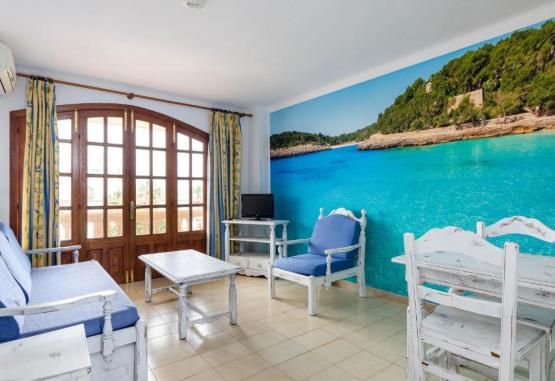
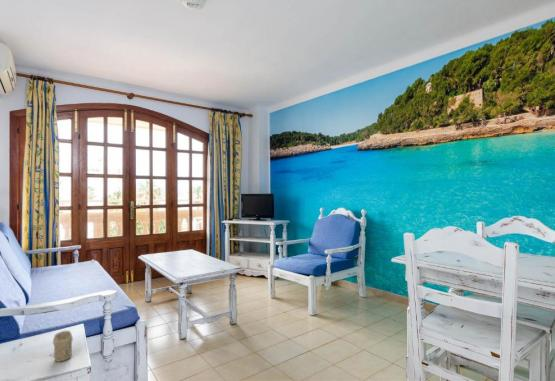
+ candle [52,330,74,363]
